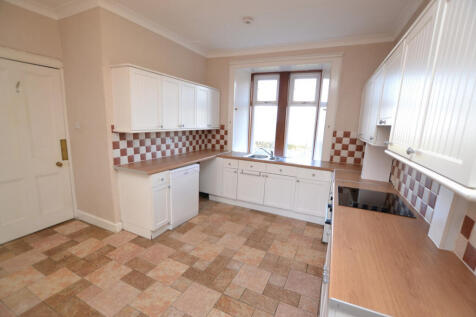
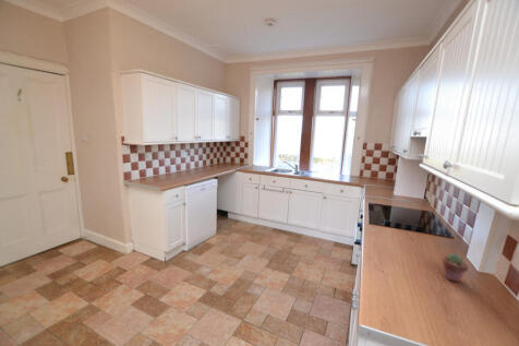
+ potted succulent [442,252,470,284]
